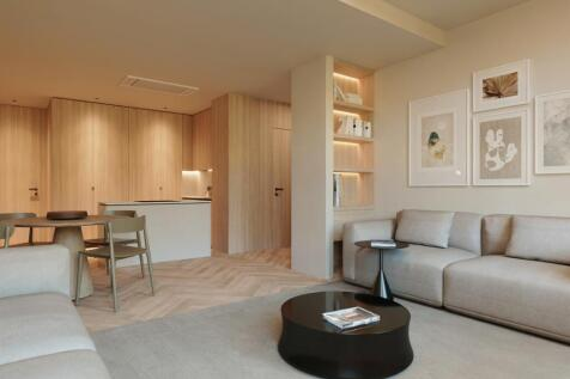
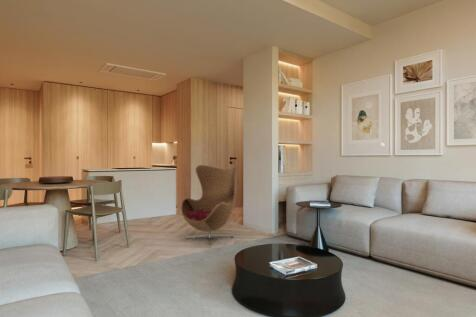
+ armchair [181,164,237,246]
